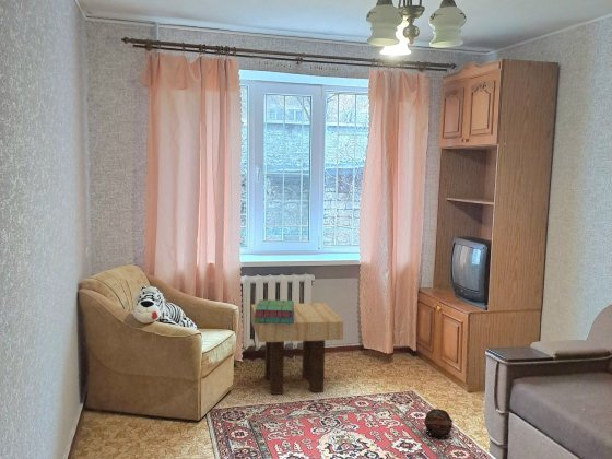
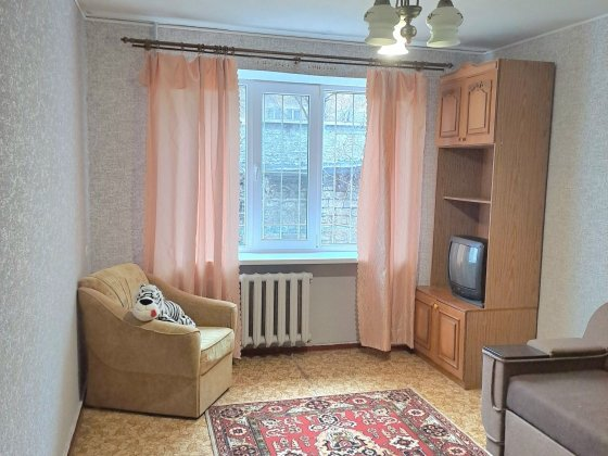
- stack of books [254,298,295,323]
- decorative ball [423,408,455,438]
- side table [250,302,344,396]
